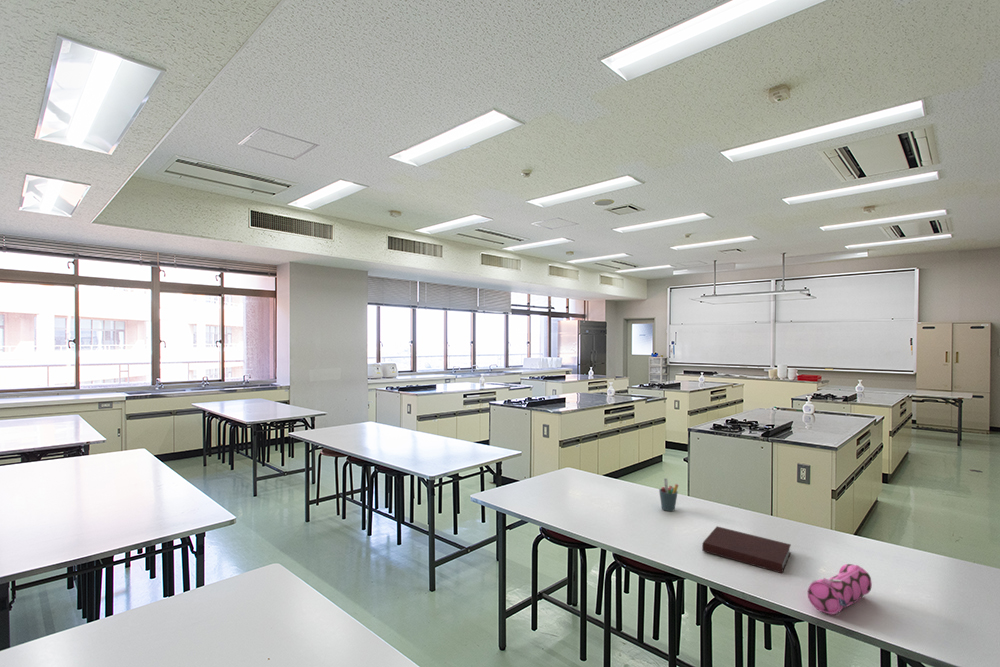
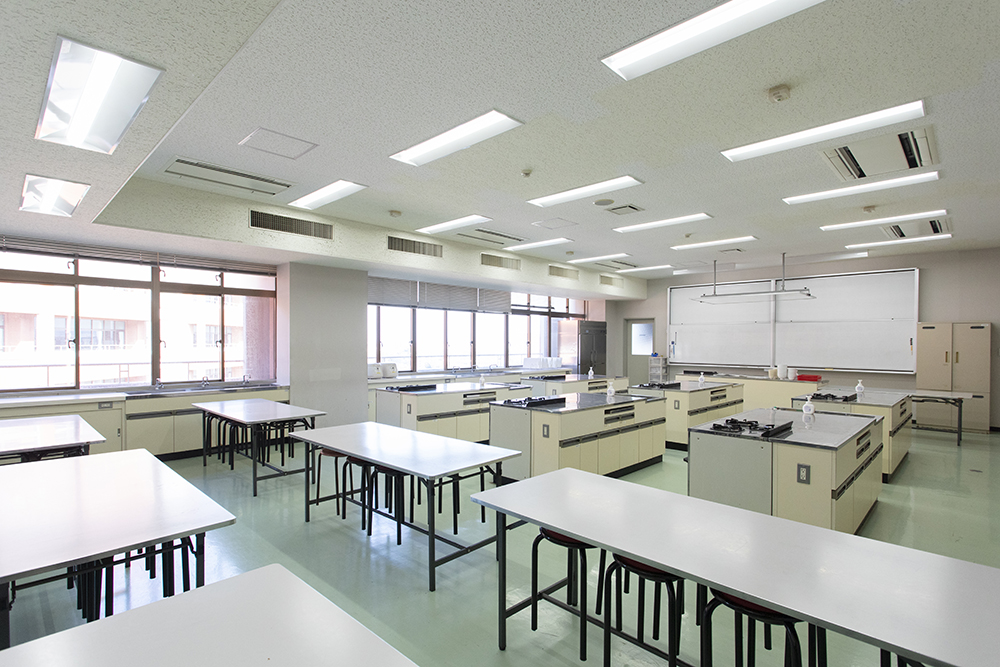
- notebook [701,525,792,574]
- pencil case [807,563,873,615]
- pen holder [658,477,679,512]
